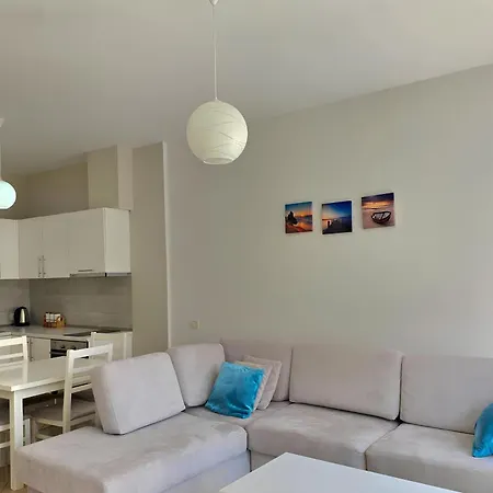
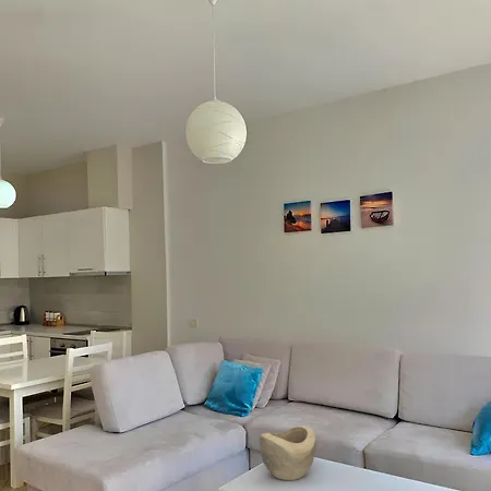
+ decorative bowl [259,424,318,481]
